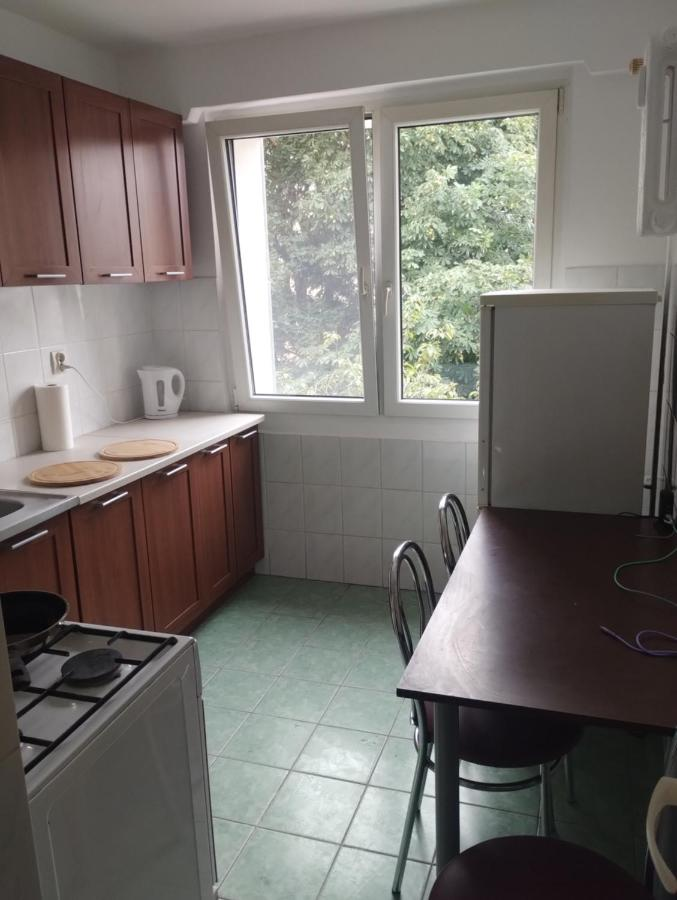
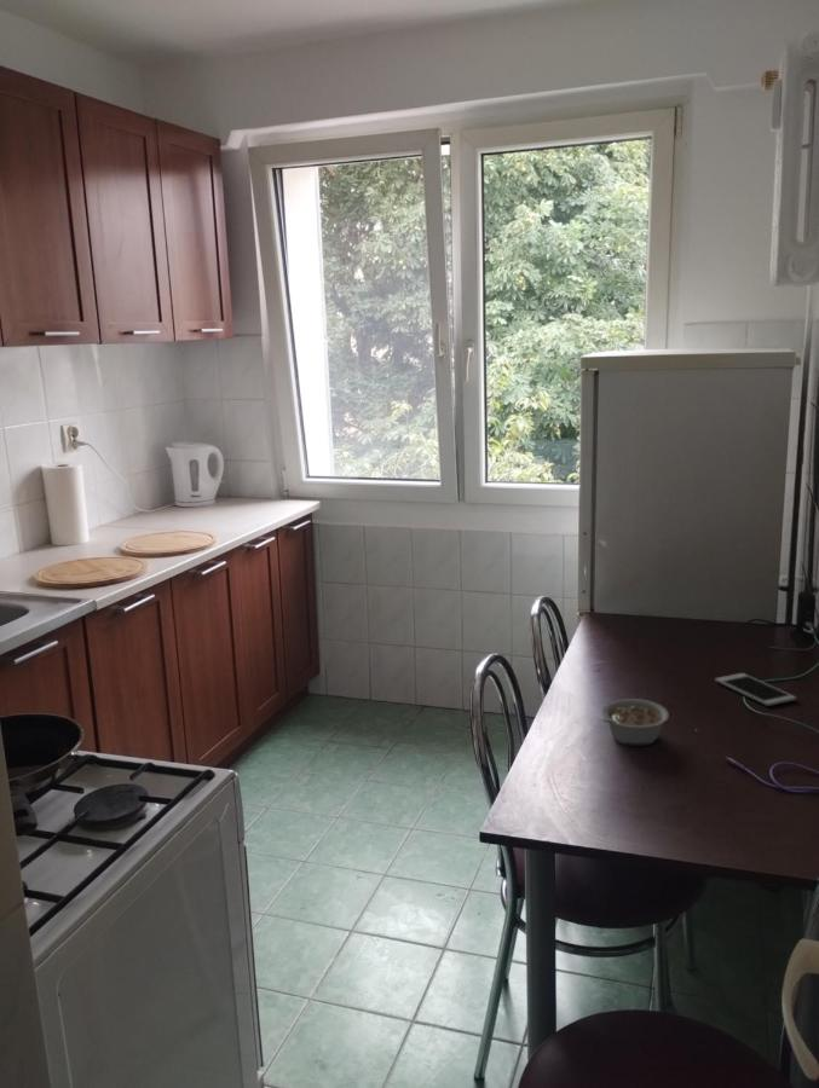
+ legume [600,698,670,747]
+ cell phone [714,672,797,707]
